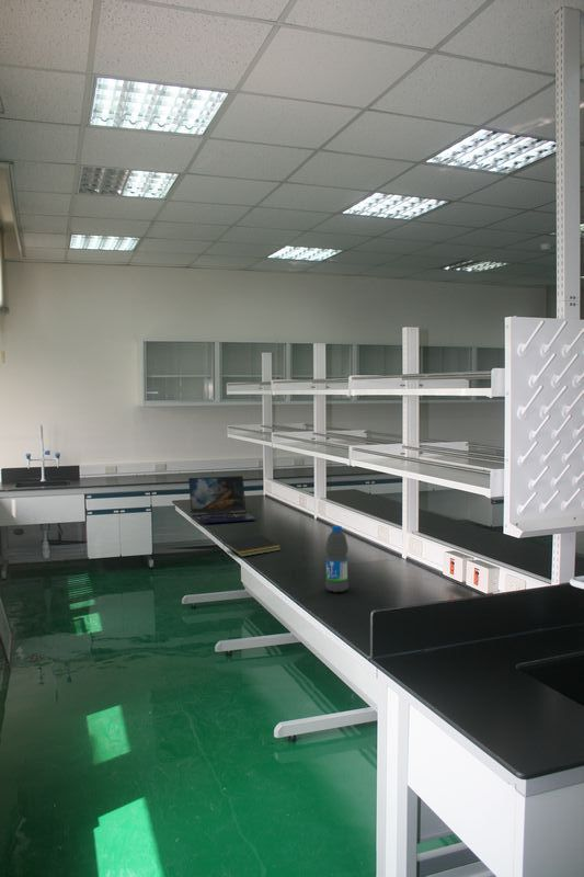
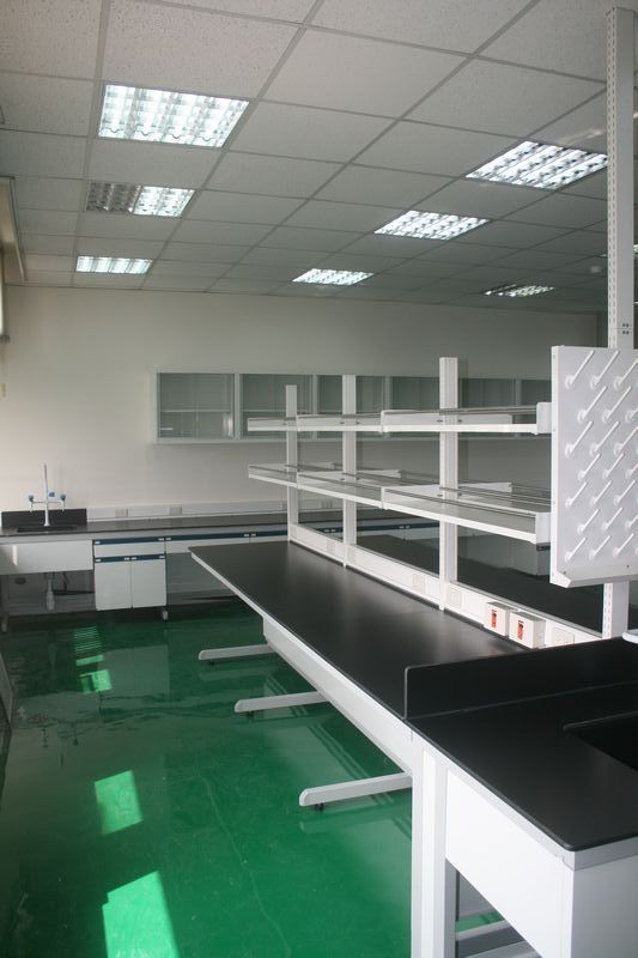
- notepad [221,535,283,558]
- water bottle [324,525,350,593]
- laptop [187,475,257,525]
